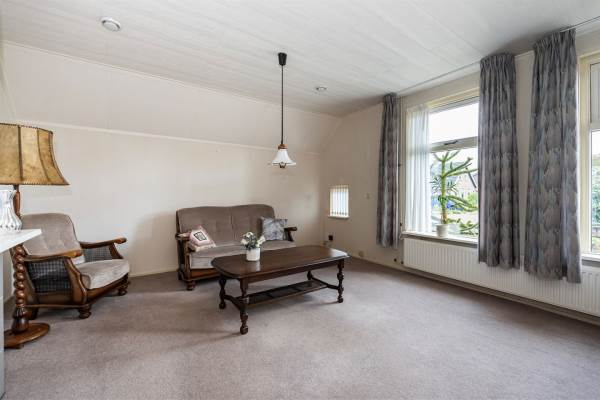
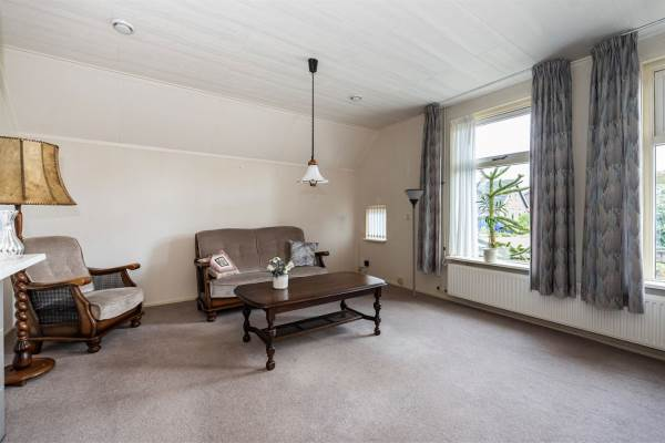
+ floor lamp [403,188,424,298]
